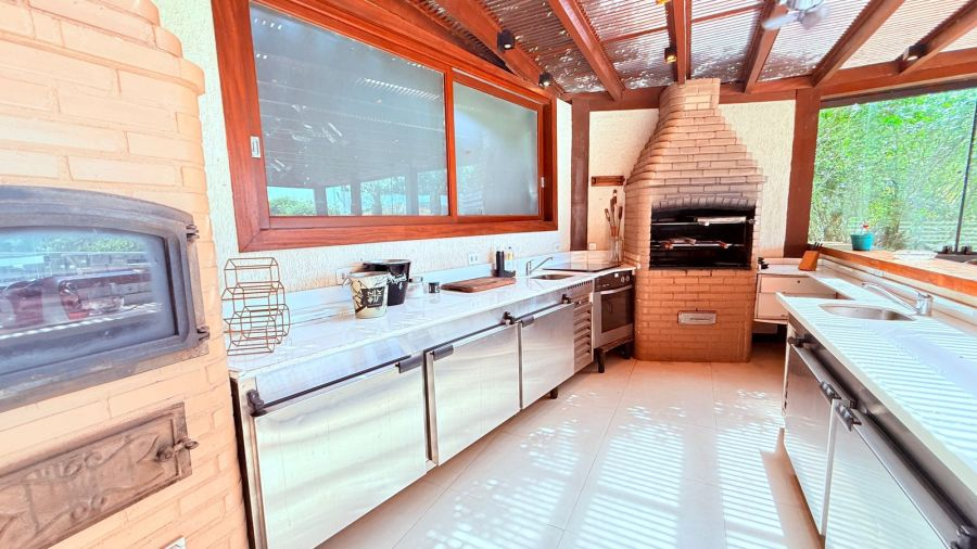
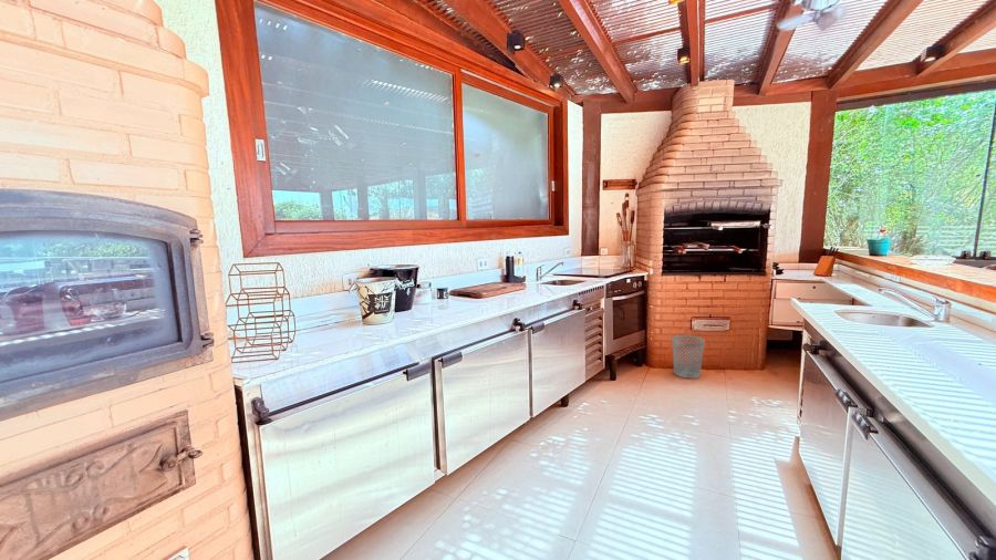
+ wastebasket [671,334,706,380]
